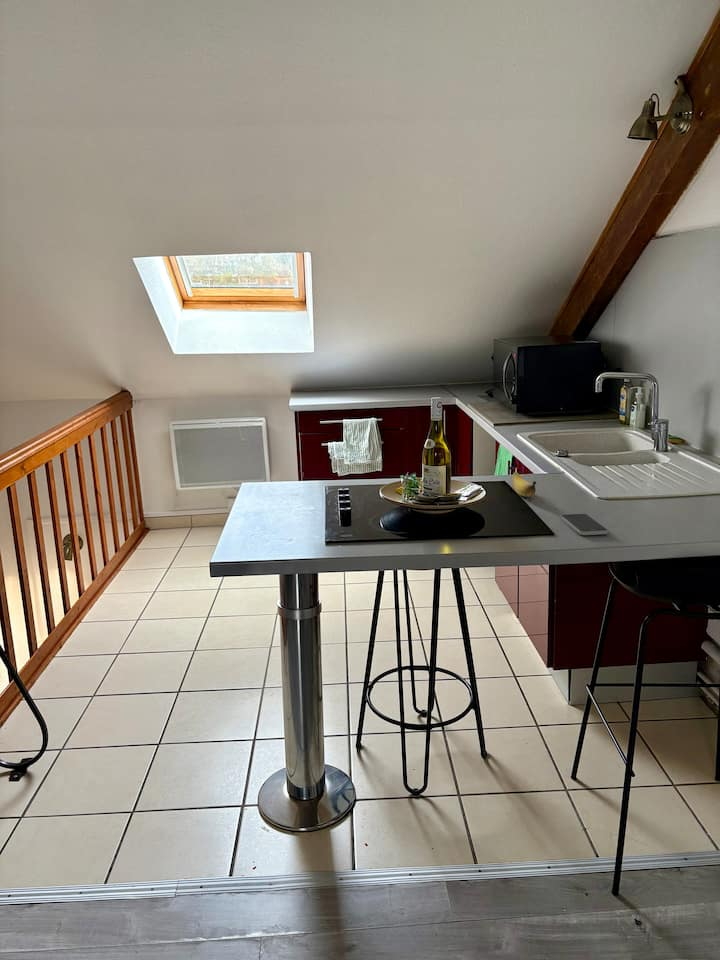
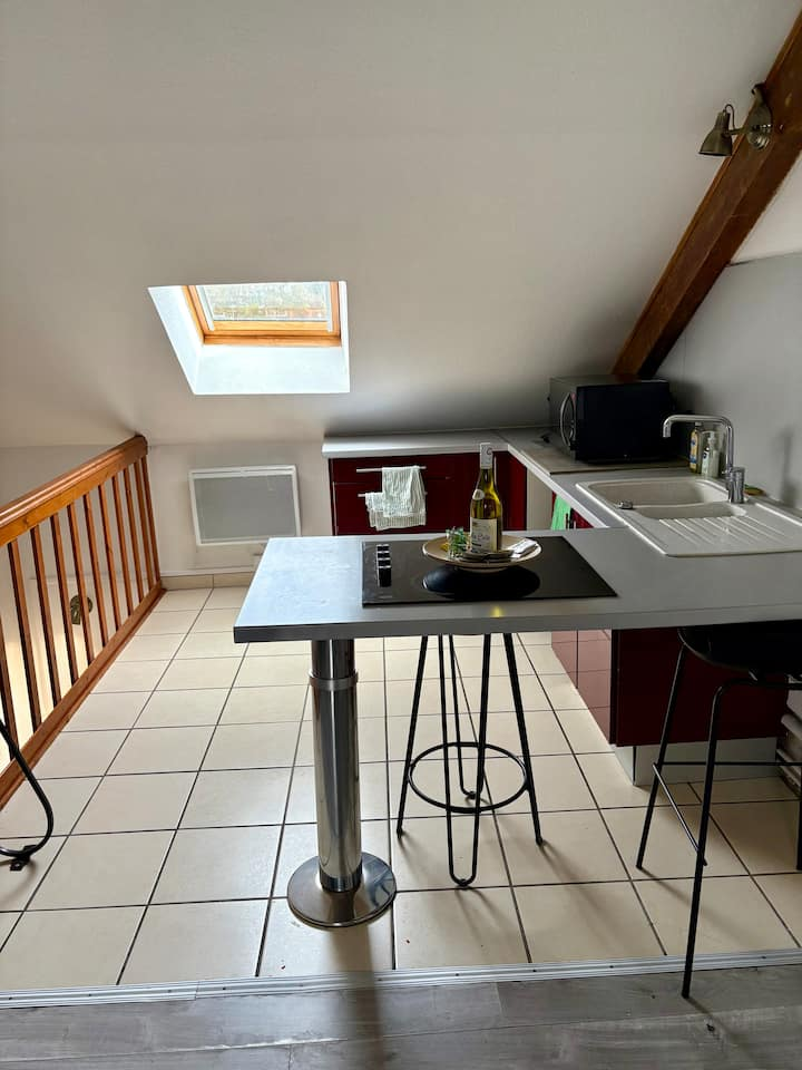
- banana [512,470,537,498]
- smartphone [560,513,609,536]
